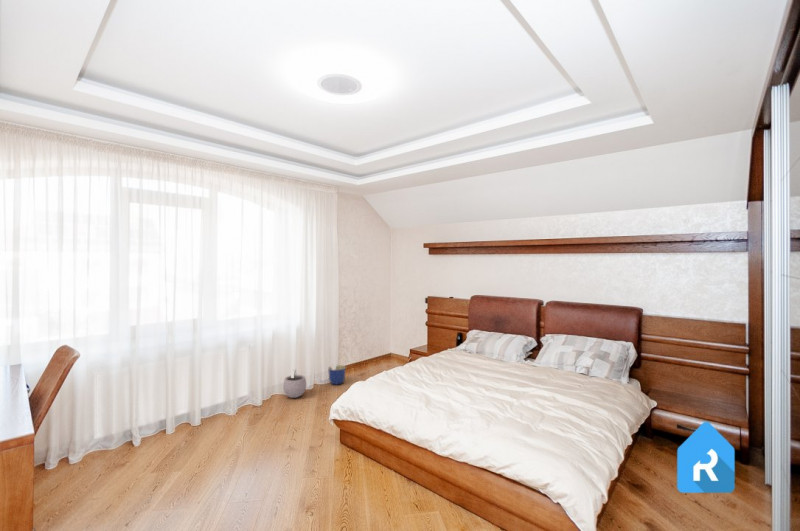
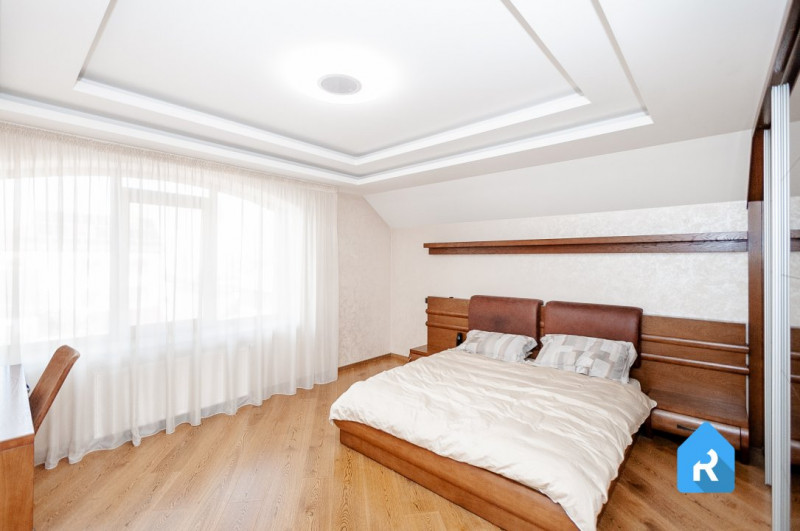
- planter [327,364,347,386]
- plant pot [282,369,307,399]
